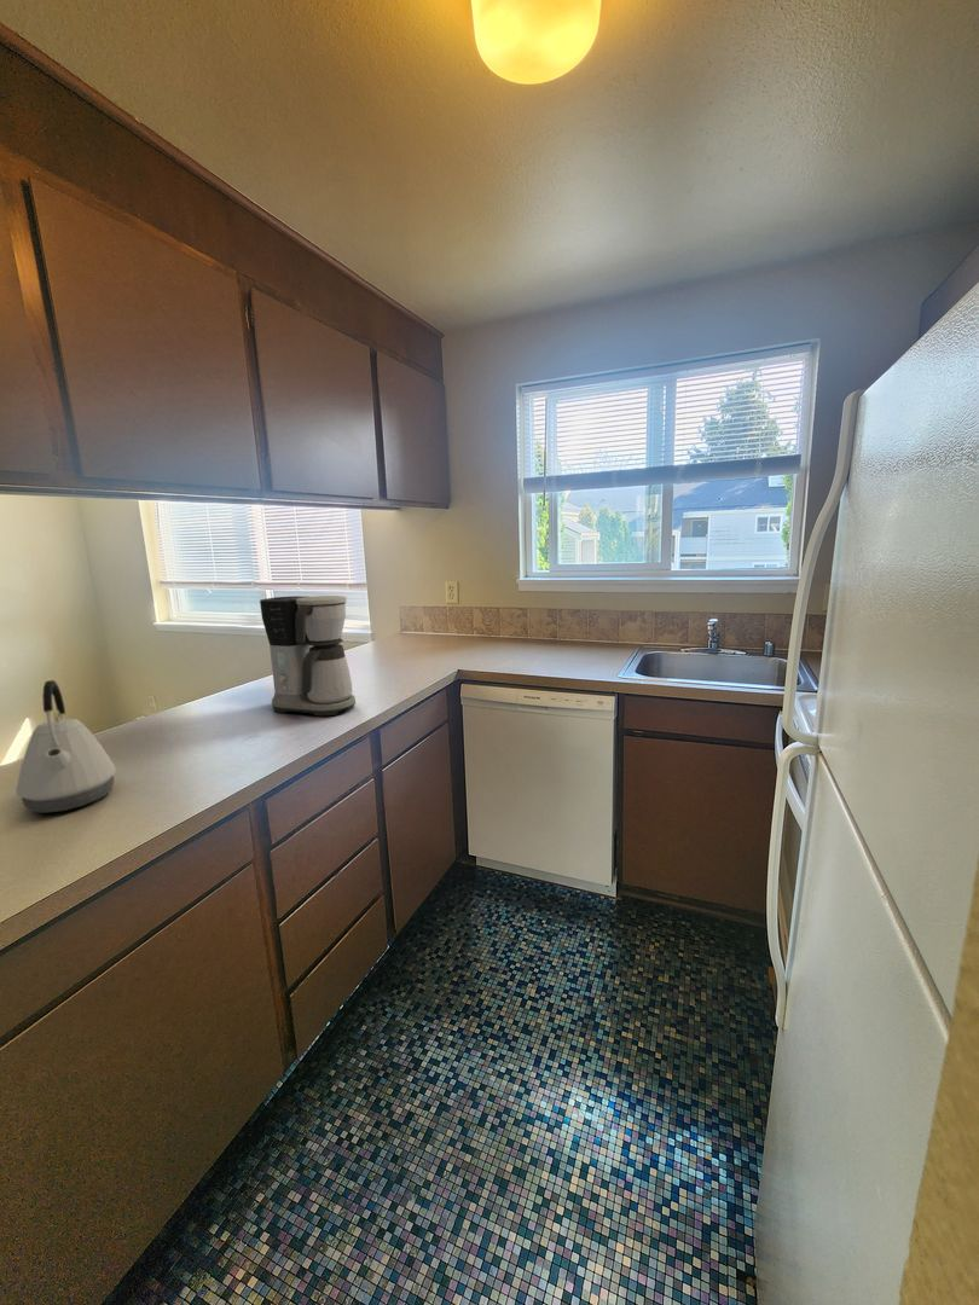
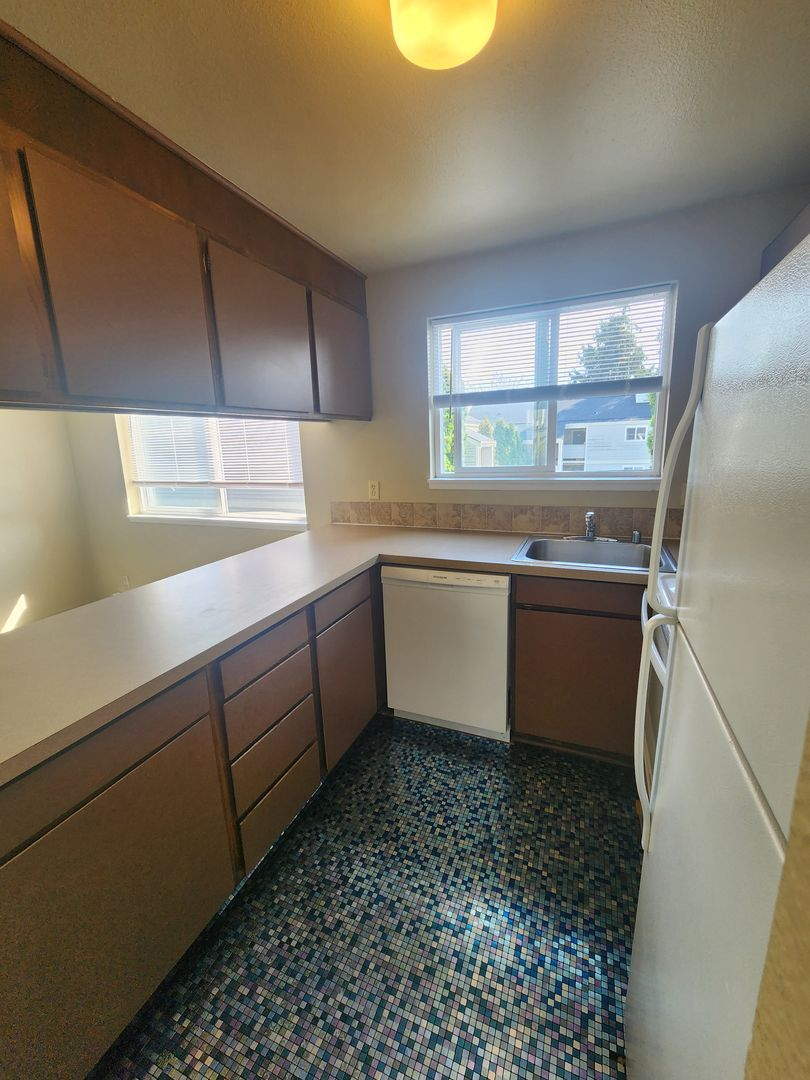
- coffee maker [259,594,357,717]
- kettle [15,679,117,813]
